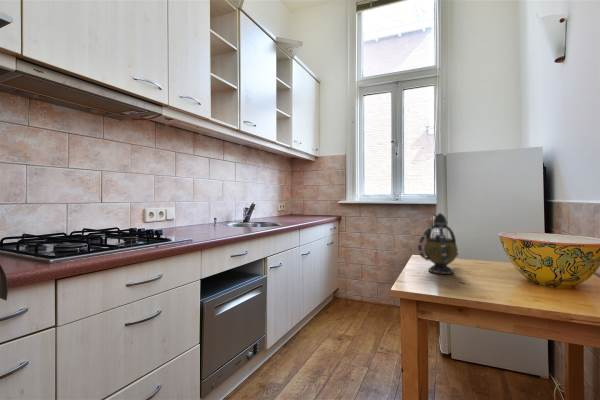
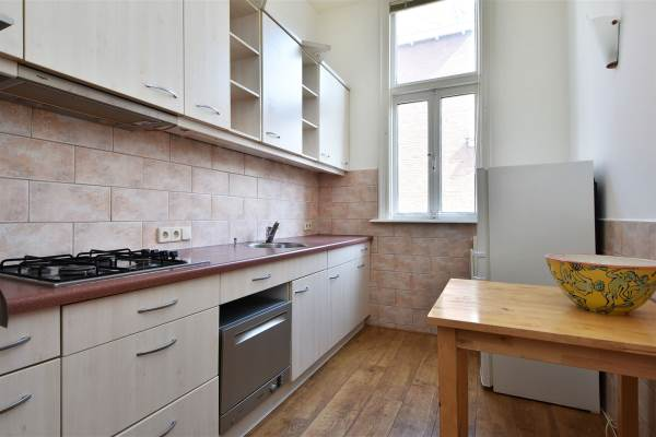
- teapot [417,212,460,275]
